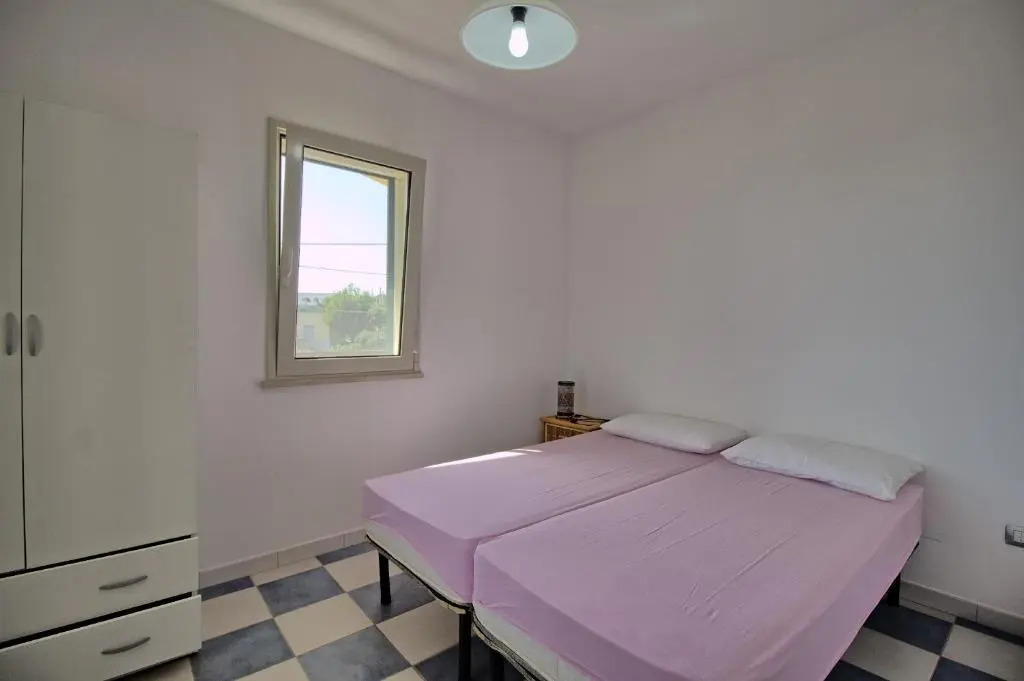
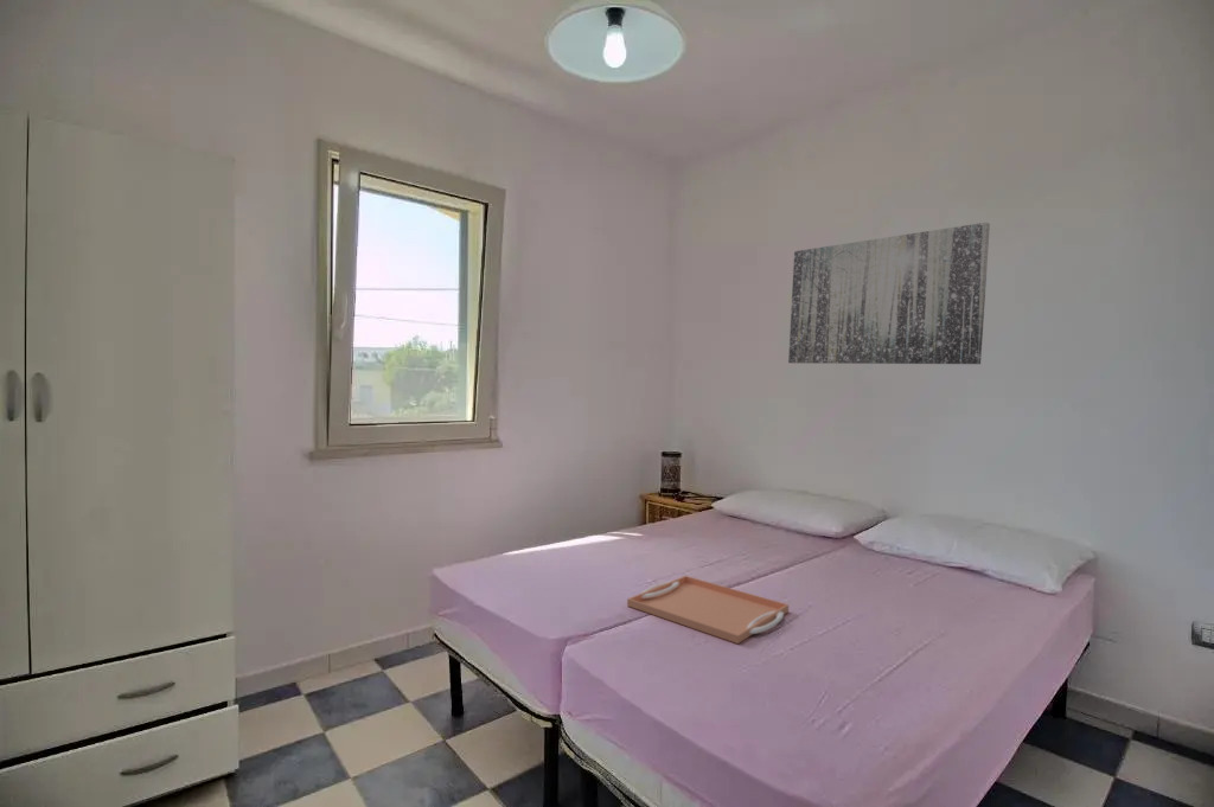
+ wall art [787,222,991,365]
+ serving tray [626,575,790,645]
